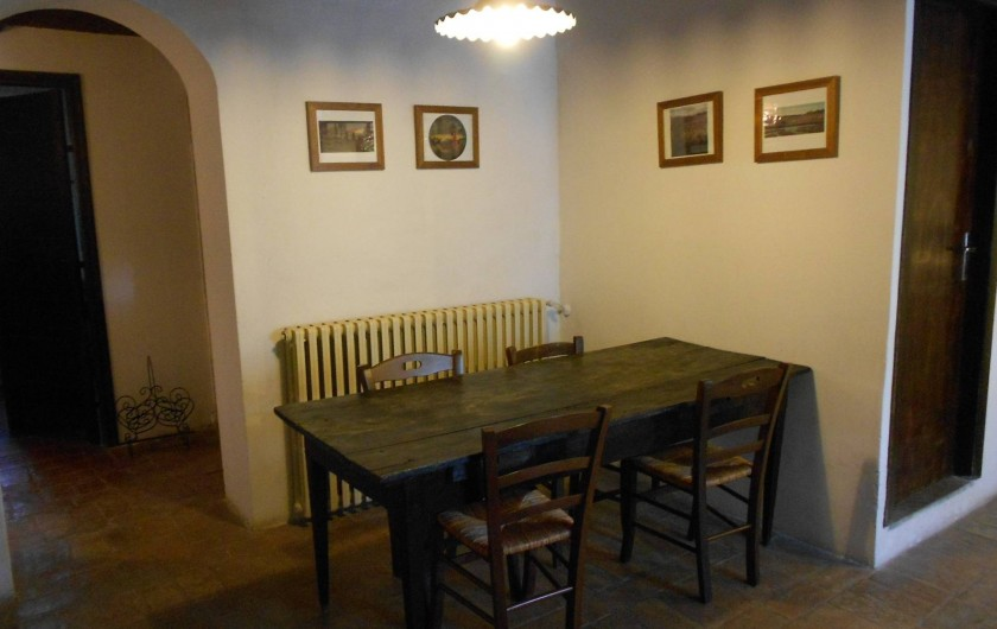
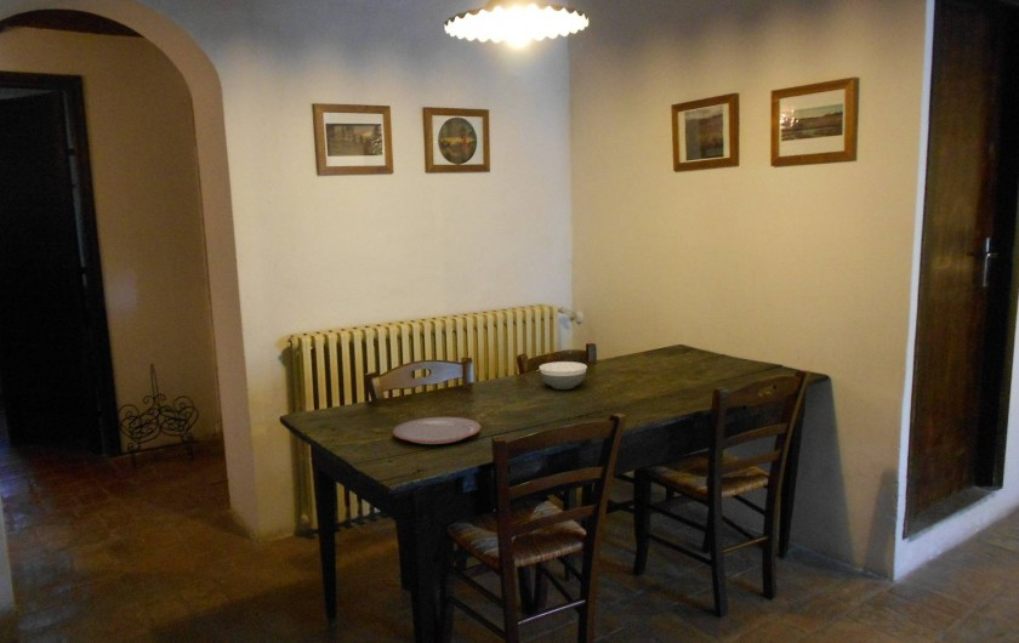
+ bowl [539,360,588,391]
+ plate [392,416,482,445]
